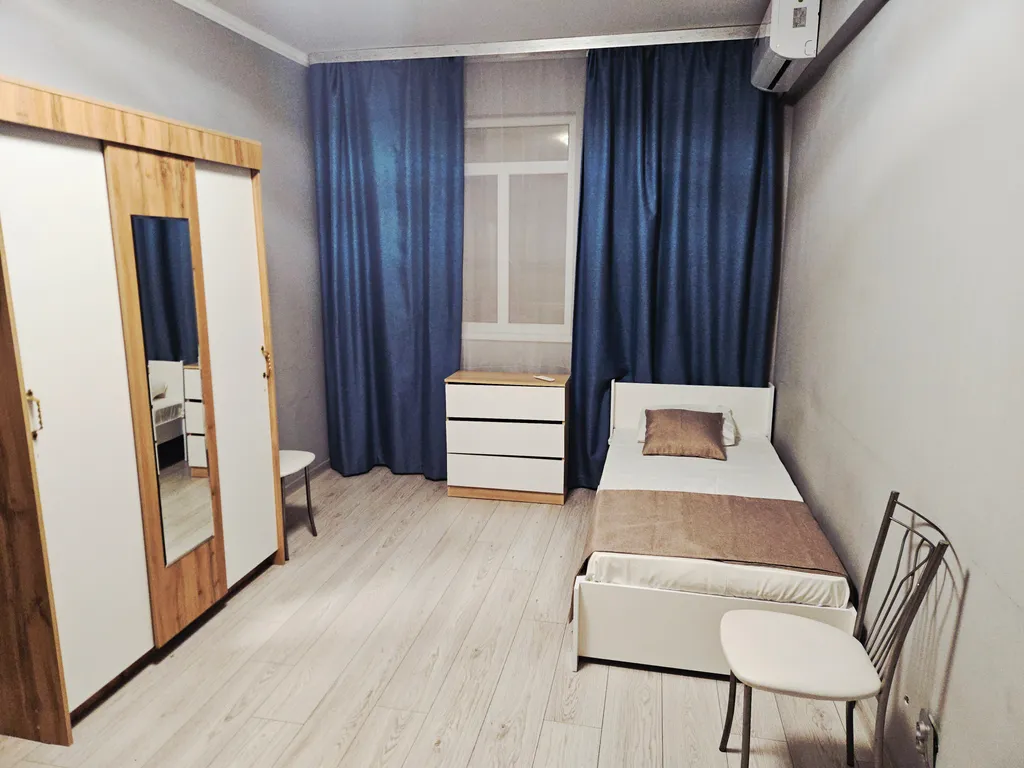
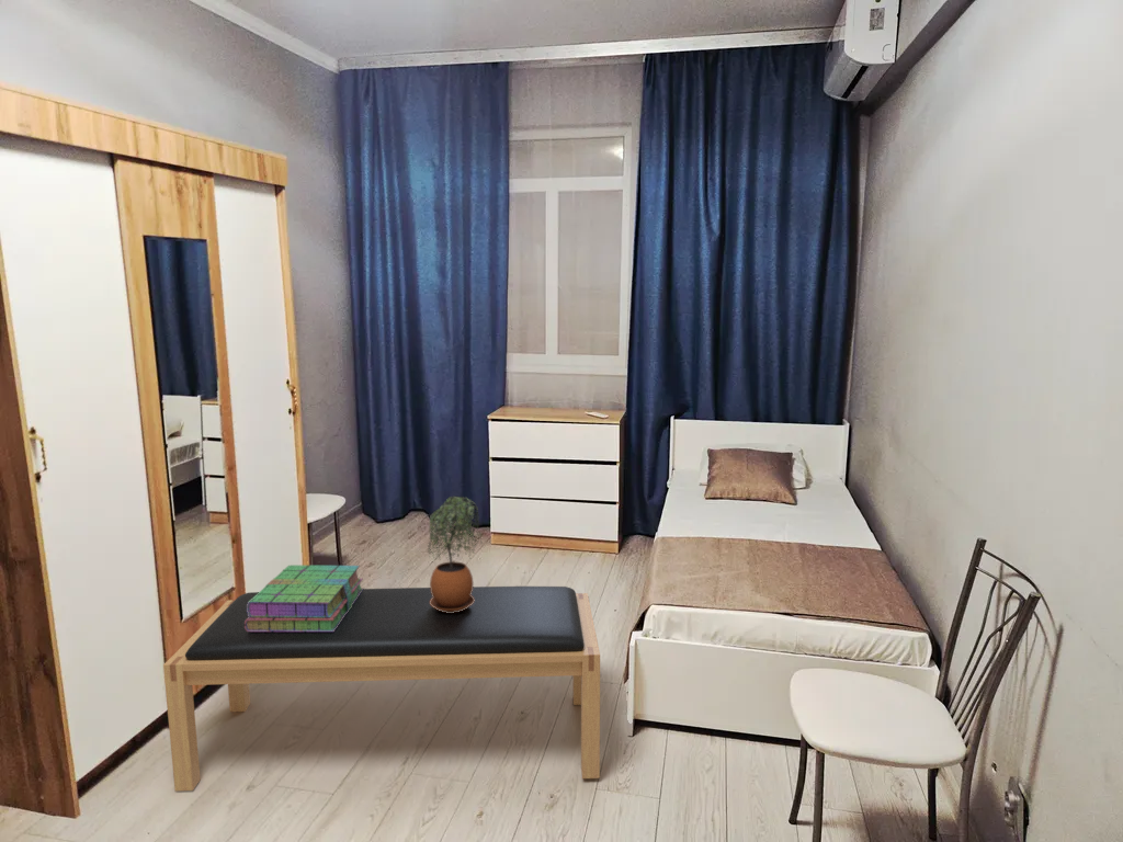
+ bench [162,585,601,793]
+ potted plant [427,494,484,613]
+ stack of books [245,564,364,632]
